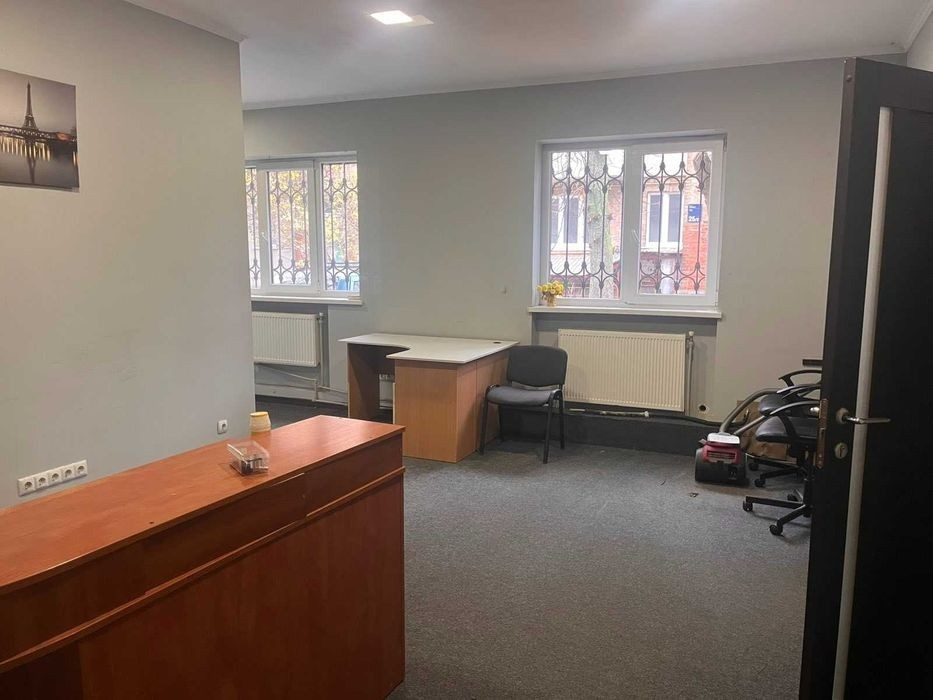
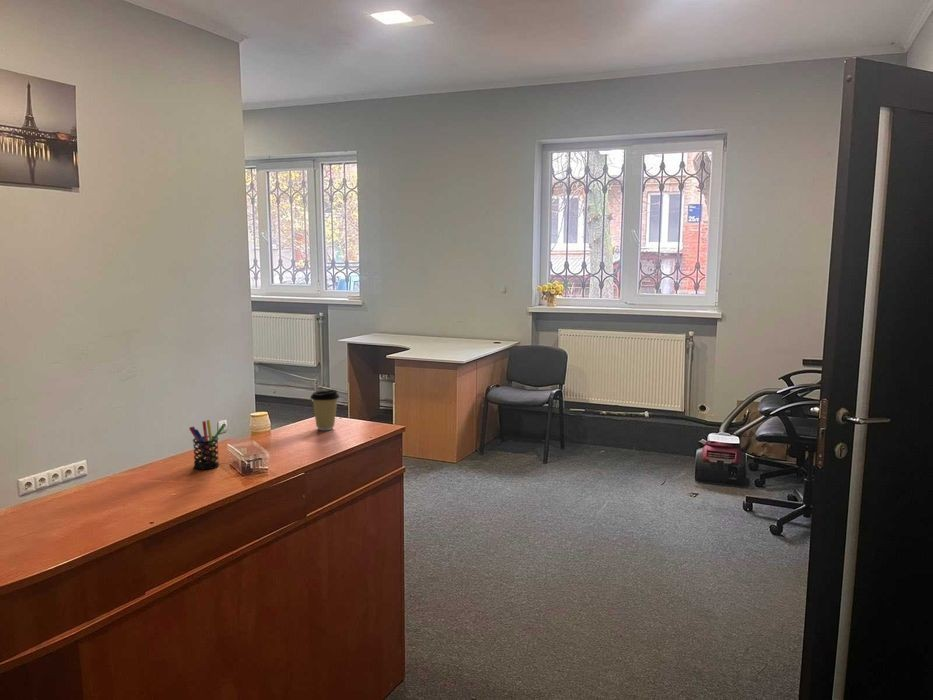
+ coffee cup [309,389,340,431]
+ pen holder [188,419,226,471]
